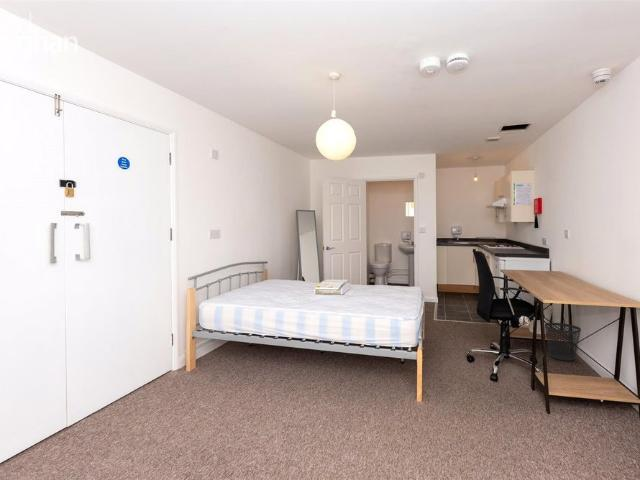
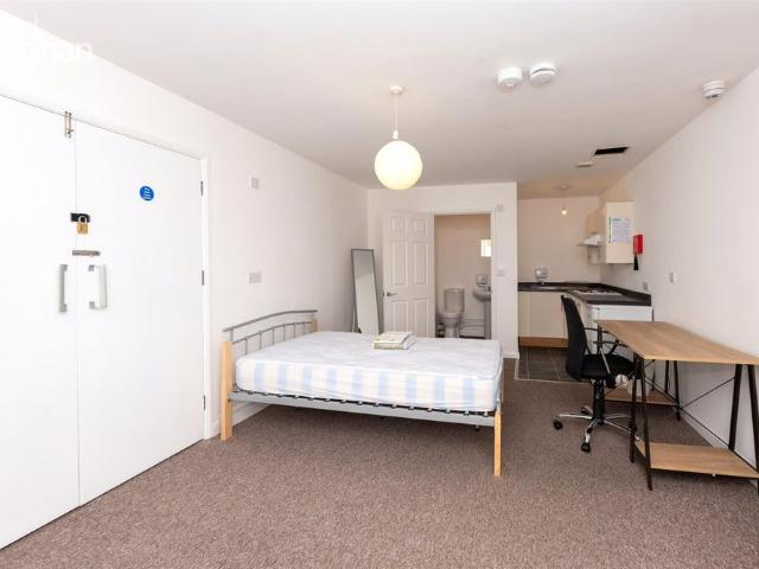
- wastebasket [544,322,582,362]
